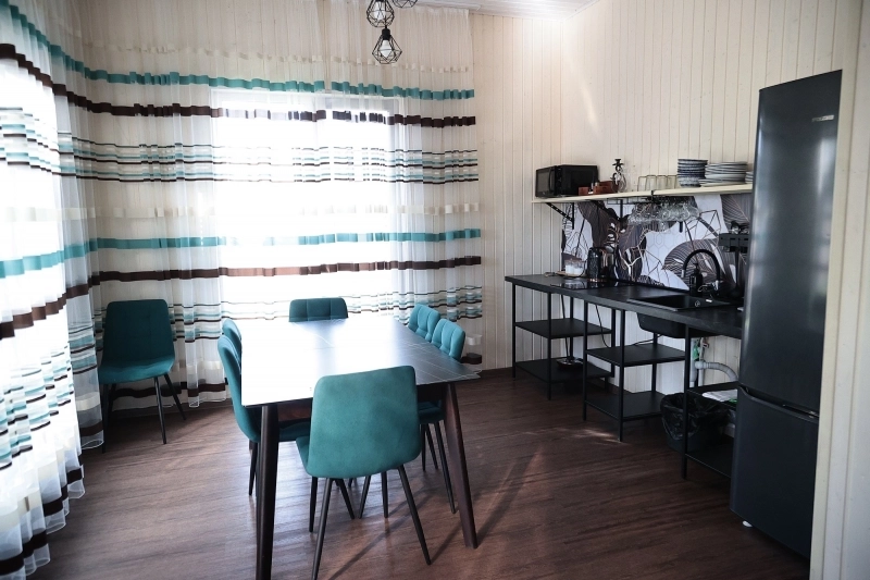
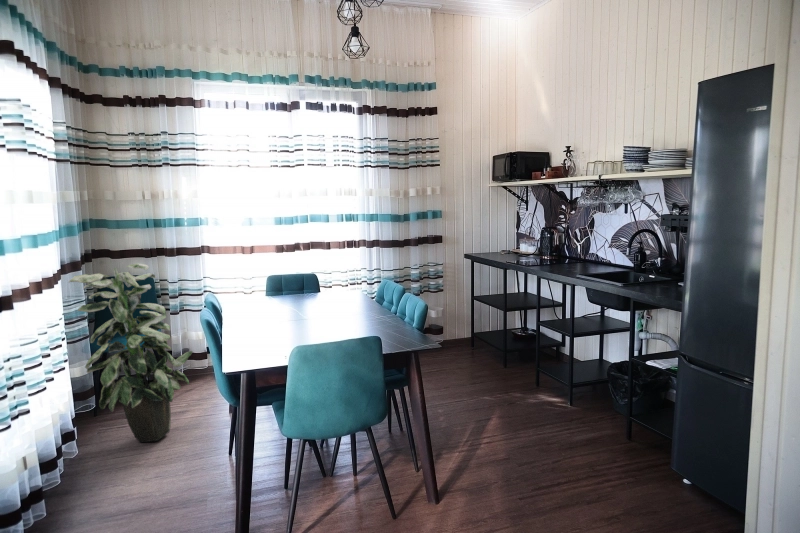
+ indoor plant [68,262,194,443]
